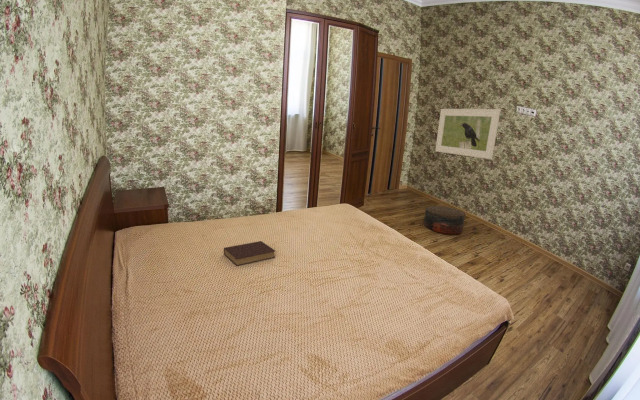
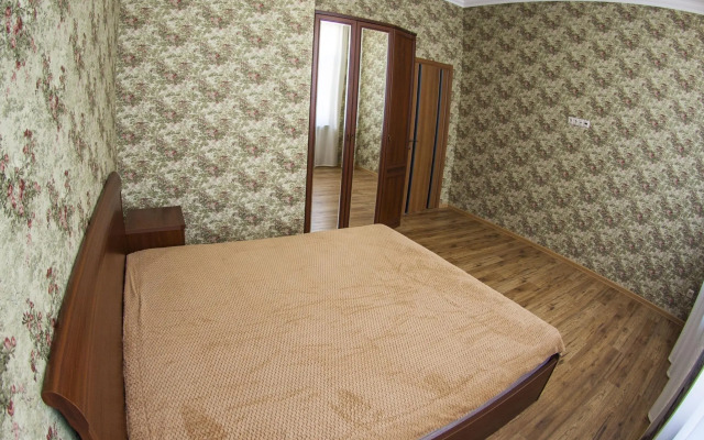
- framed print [434,108,502,160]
- book [223,240,276,267]
- stool [423,205,466,235]
